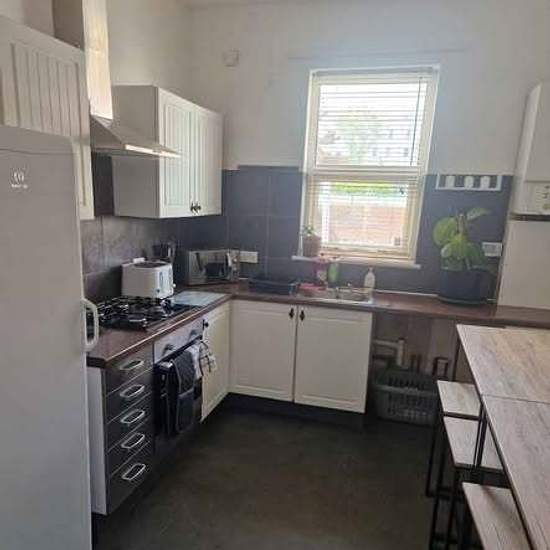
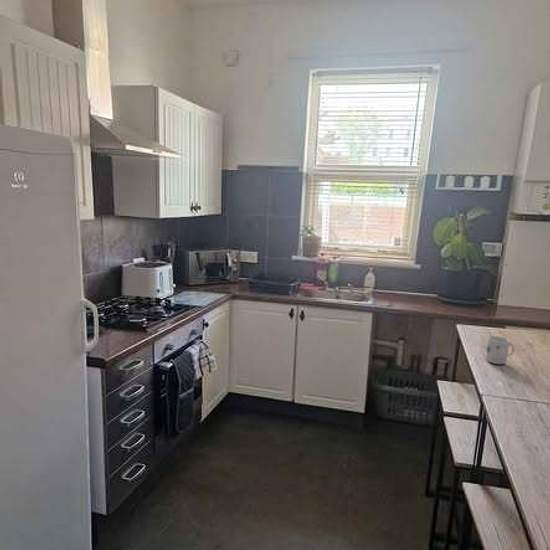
+ mug [485,331,515,365]
